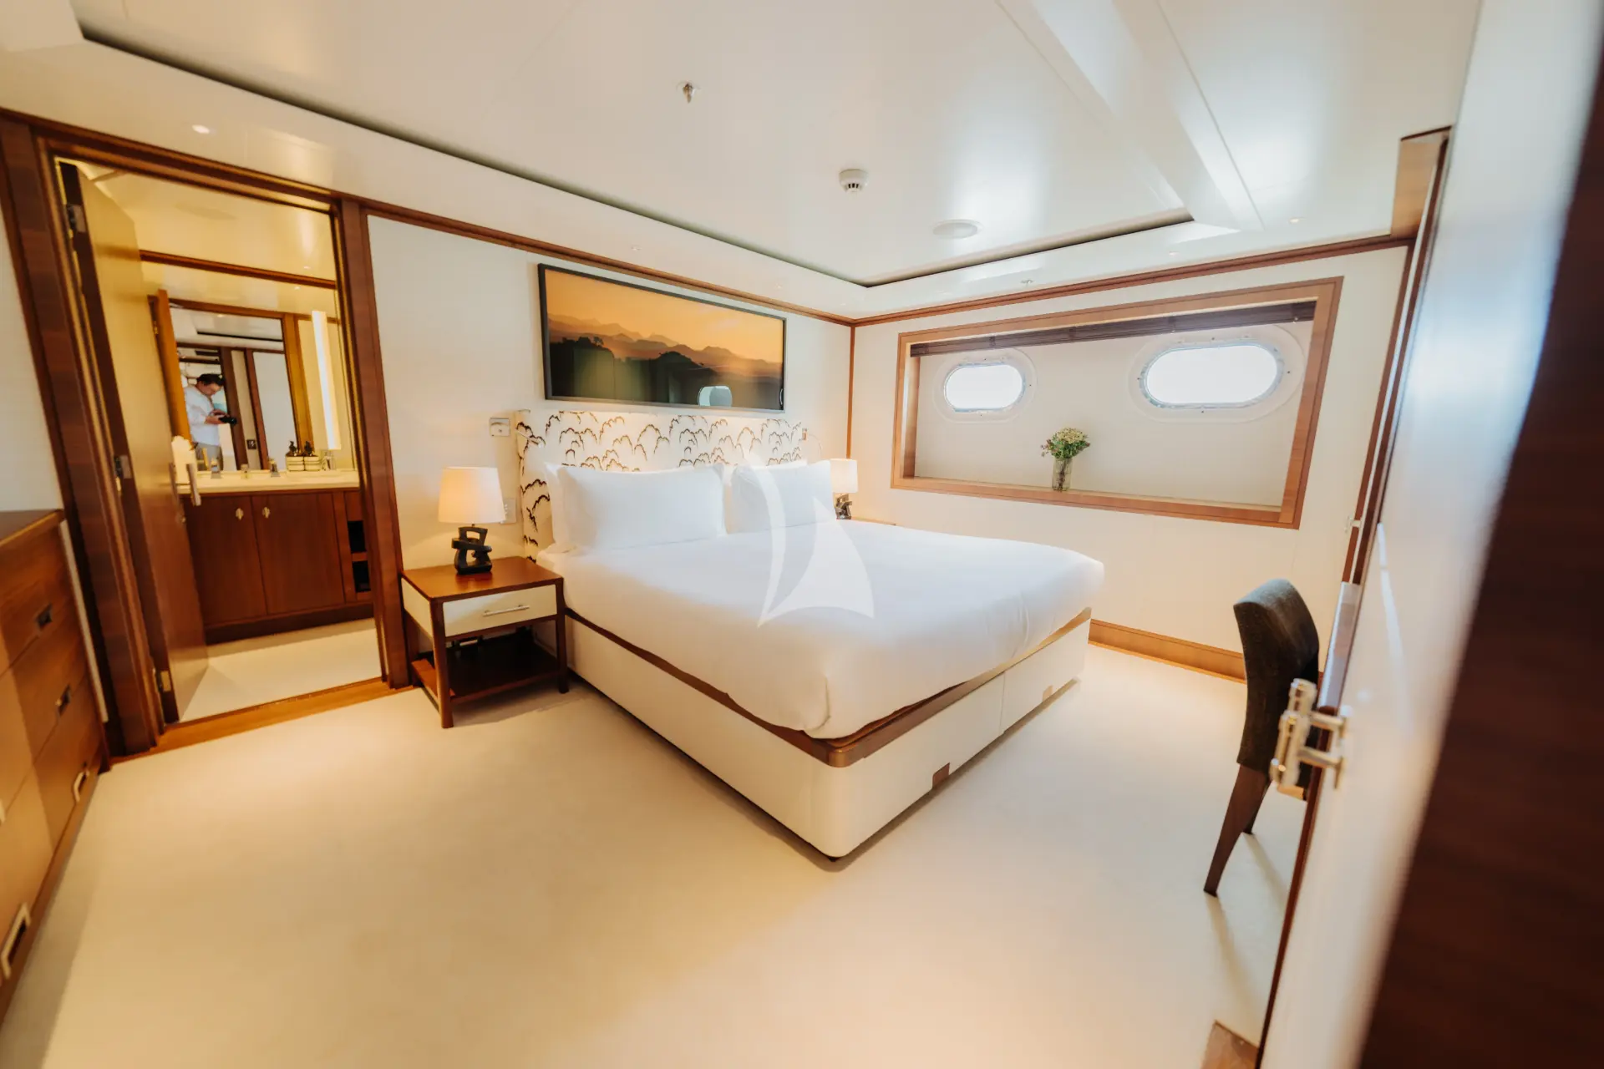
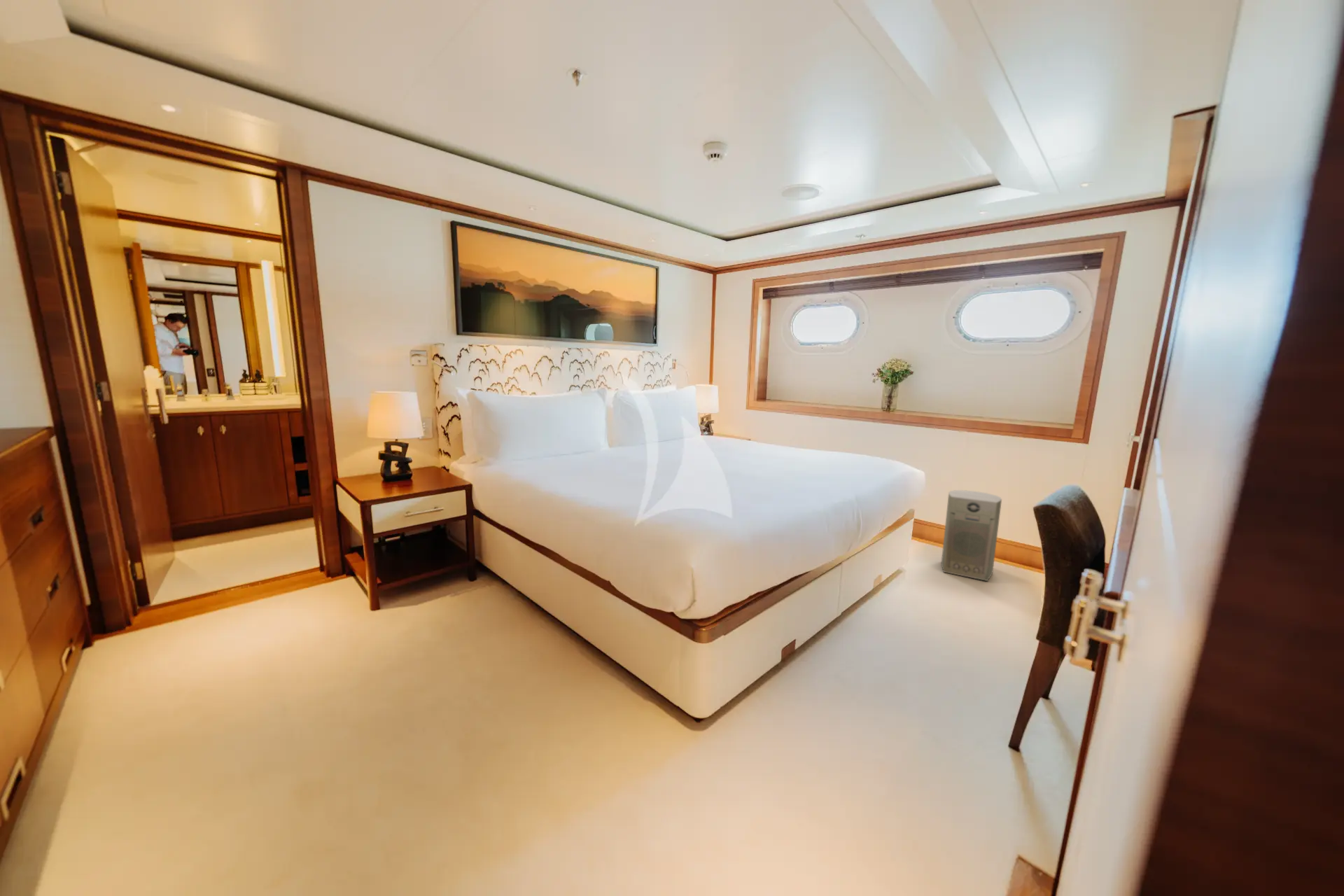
+ fan [941,489,1002,582]
